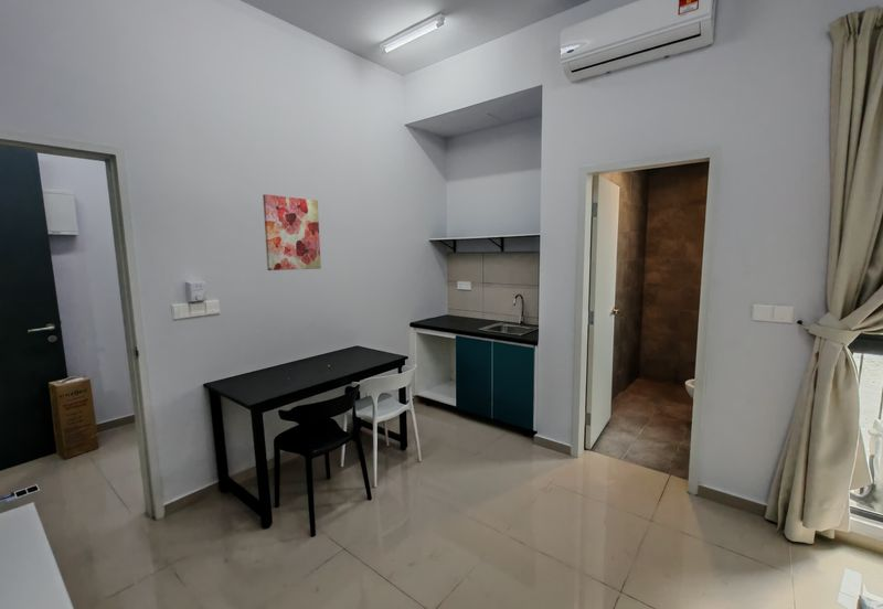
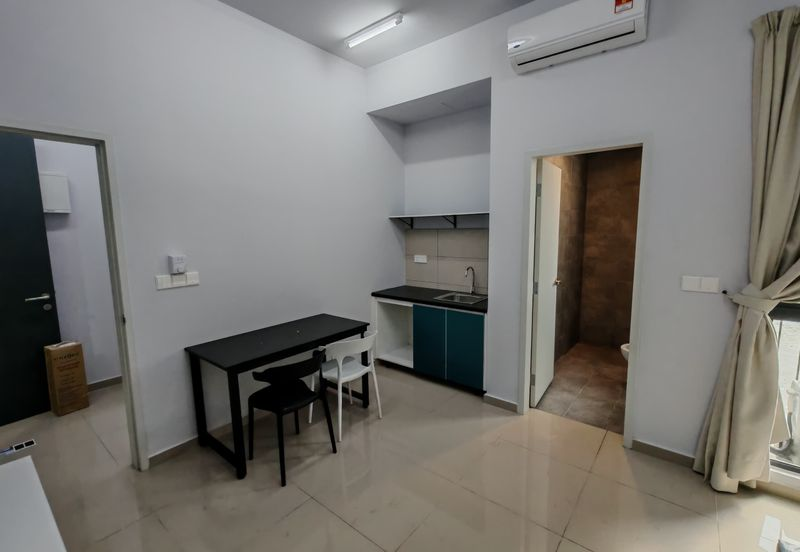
- wall art [262,193,322,271]
